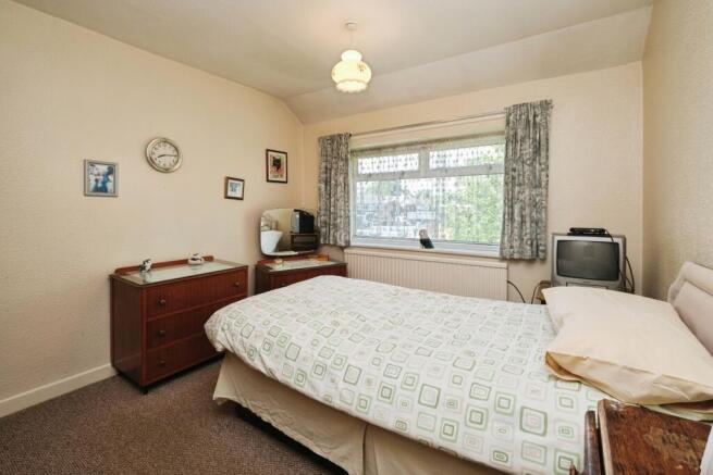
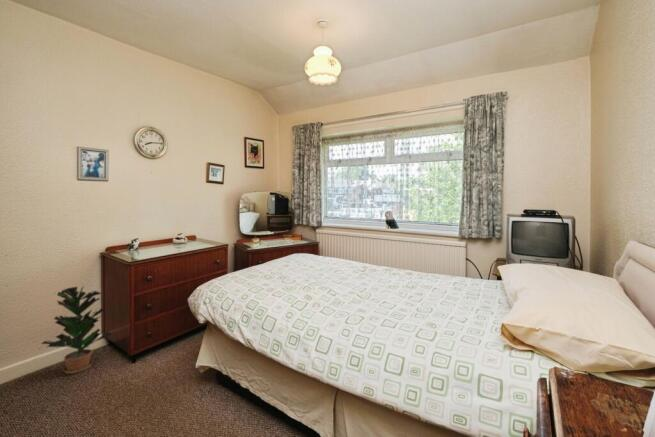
+ potted plant [40,285,112,375]
